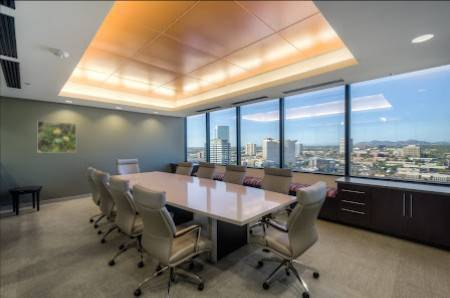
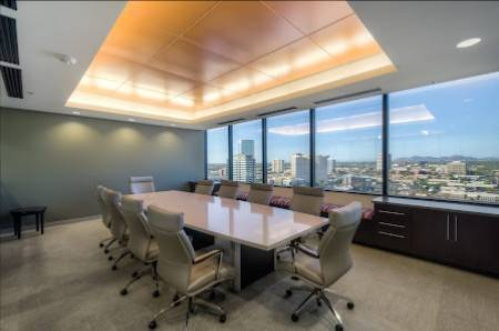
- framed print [37,120,77,154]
